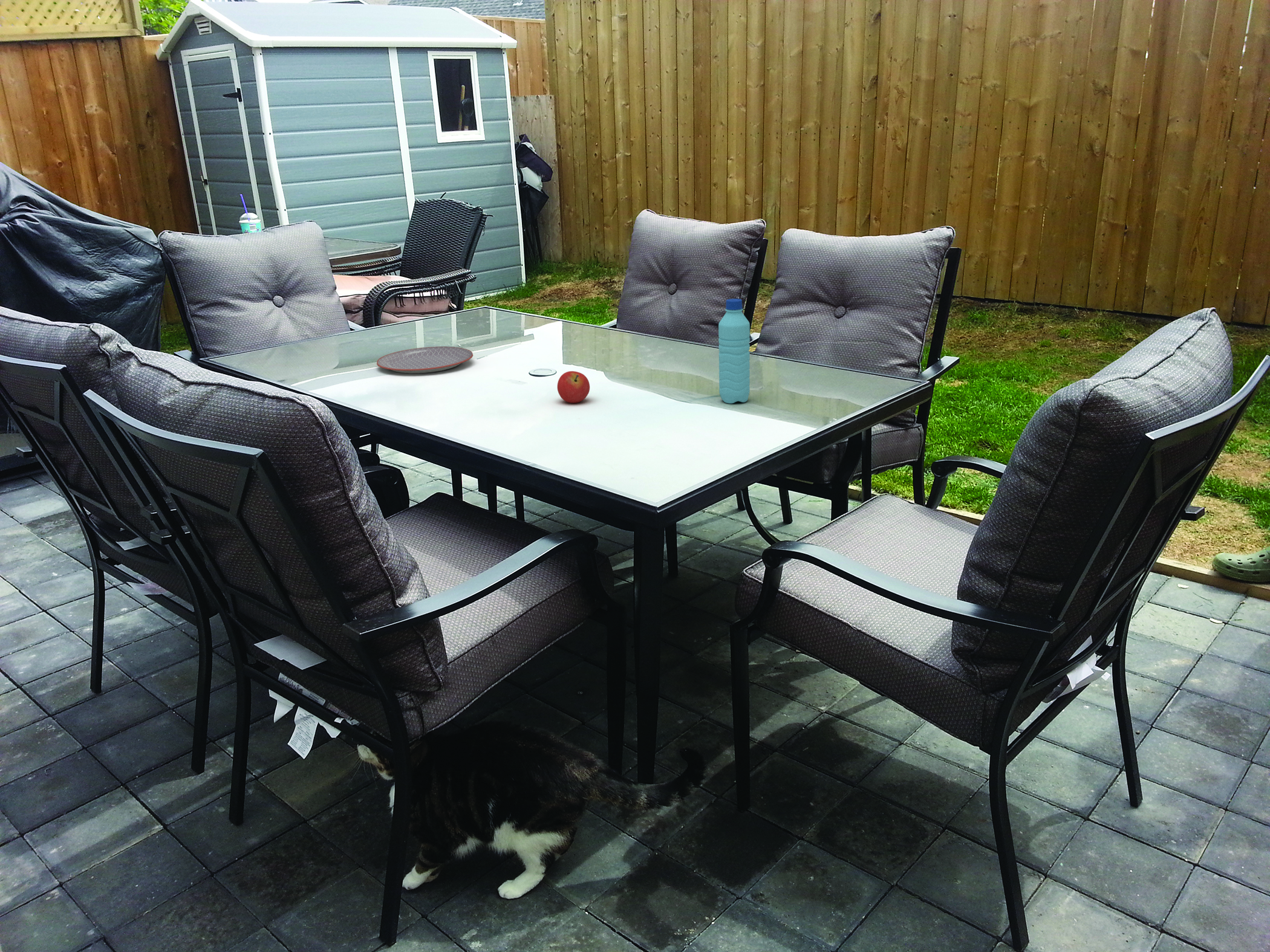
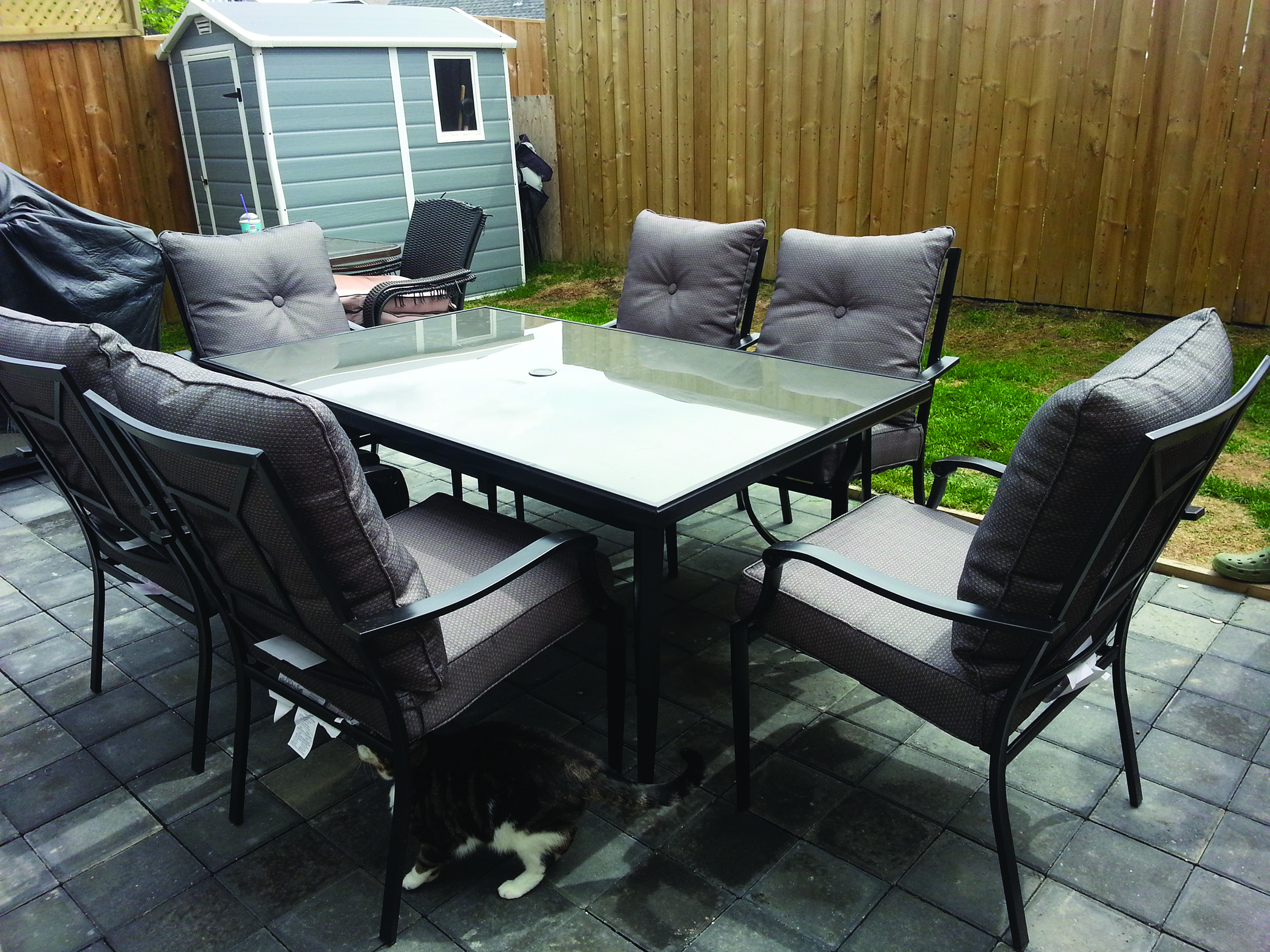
- fruit [557,371,590,404]
- plate [376,346,474,374]
- water bottle [718,298,751,404]
